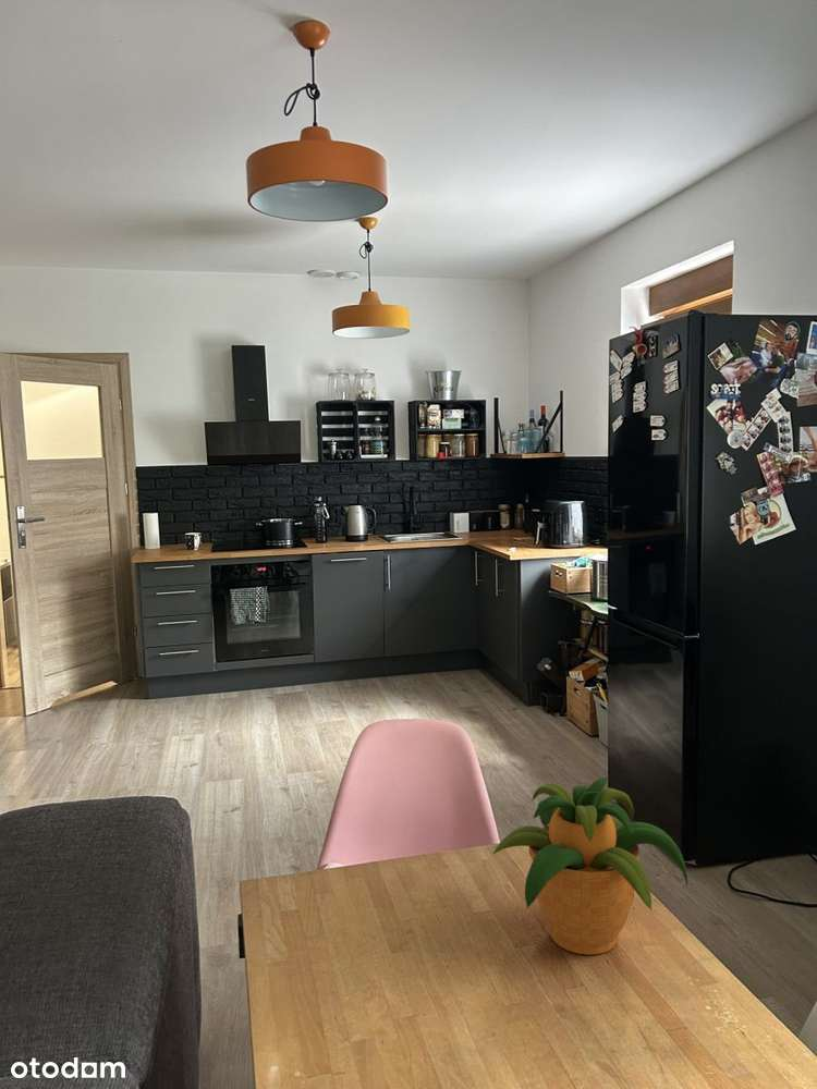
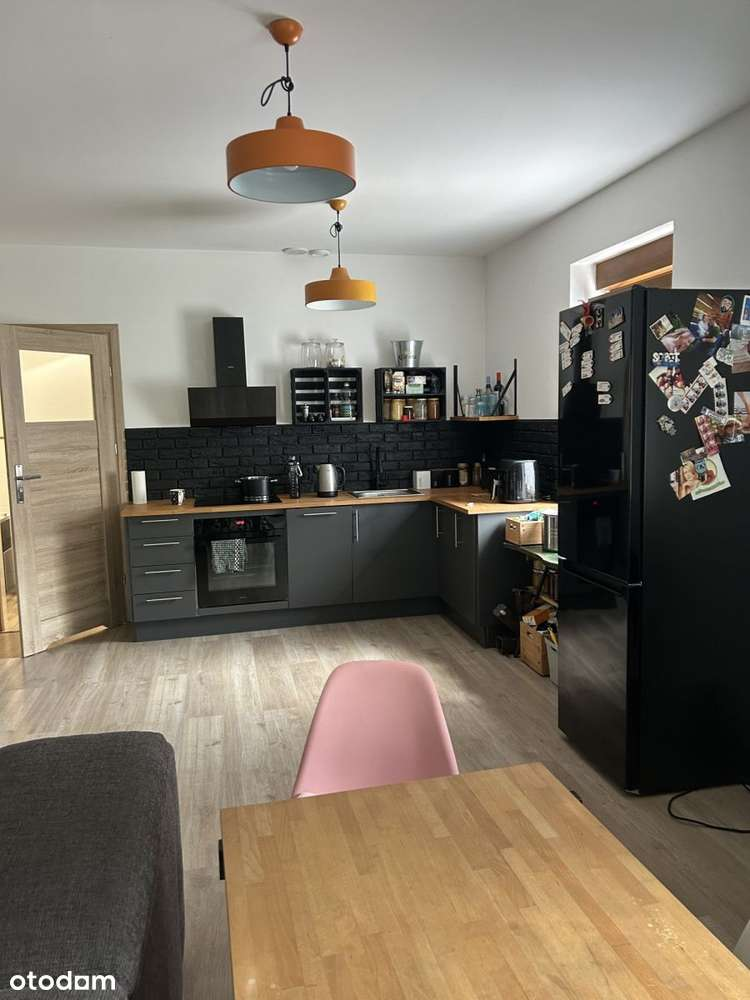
- potted plant [491,775,688,956]
